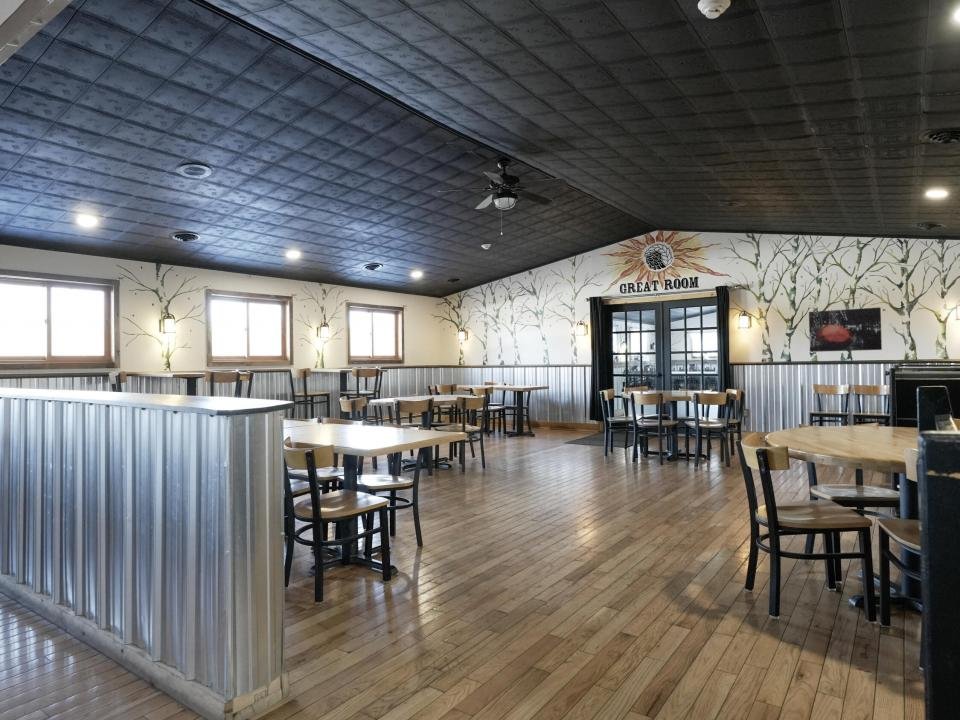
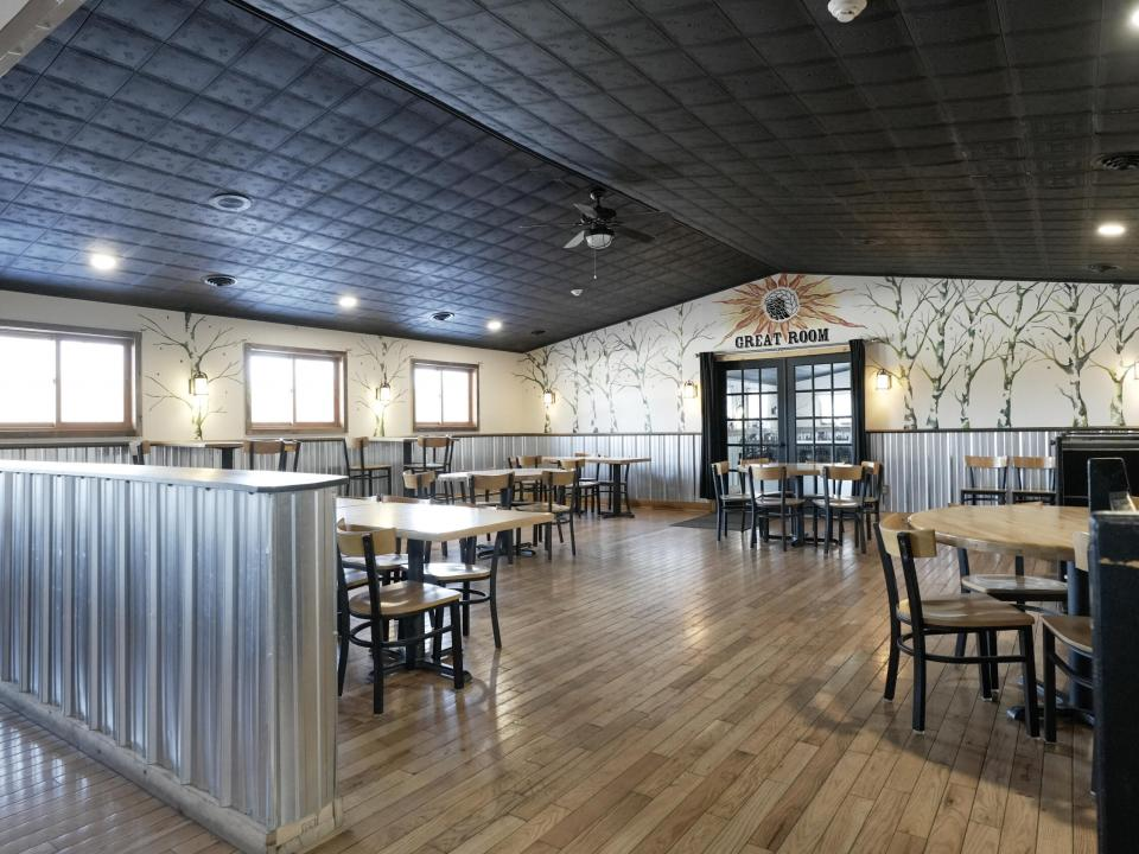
- wall art [808,306,883,353]
